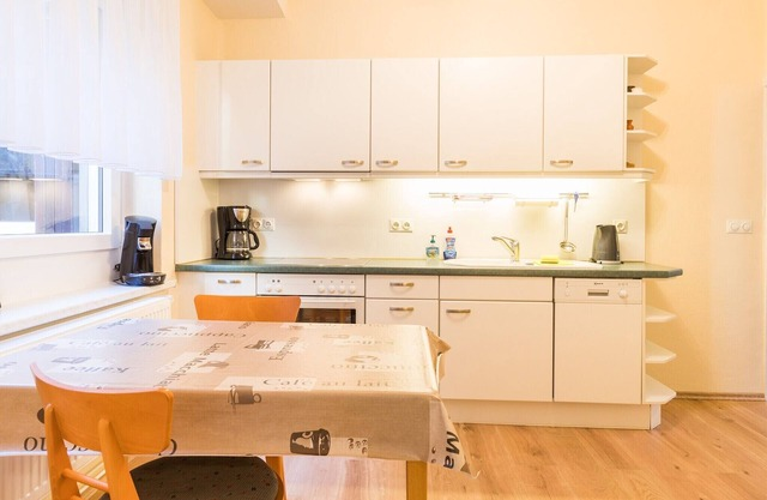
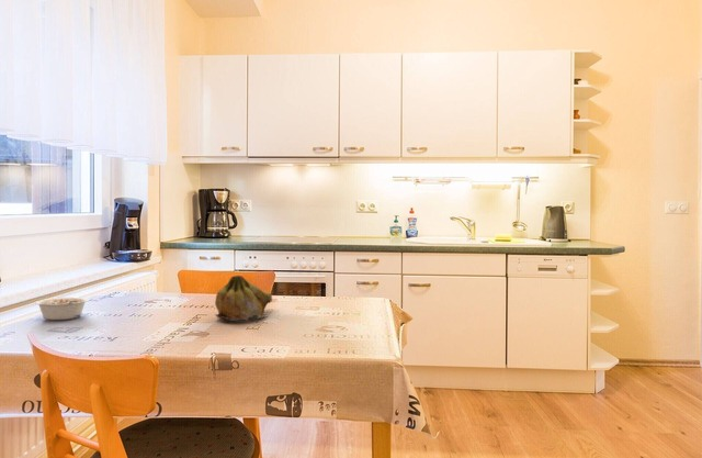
+ fruit [214,275,273,322]
+ legume [34,297,90,321]
